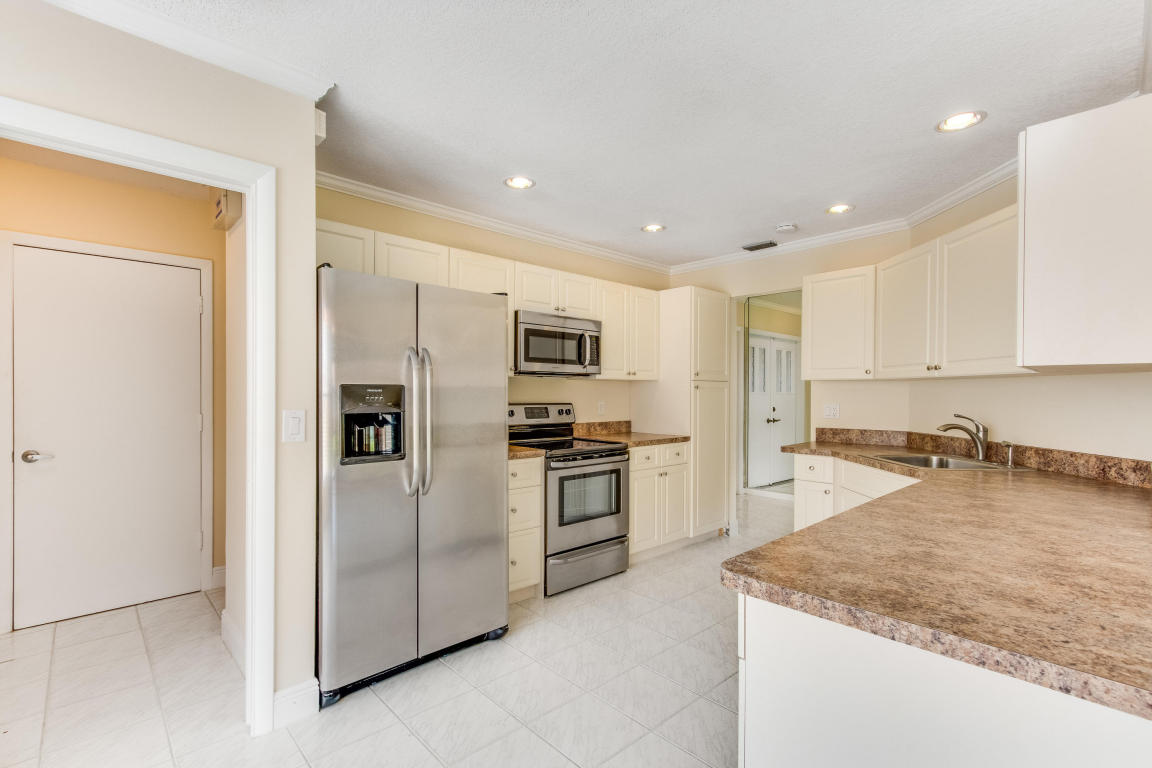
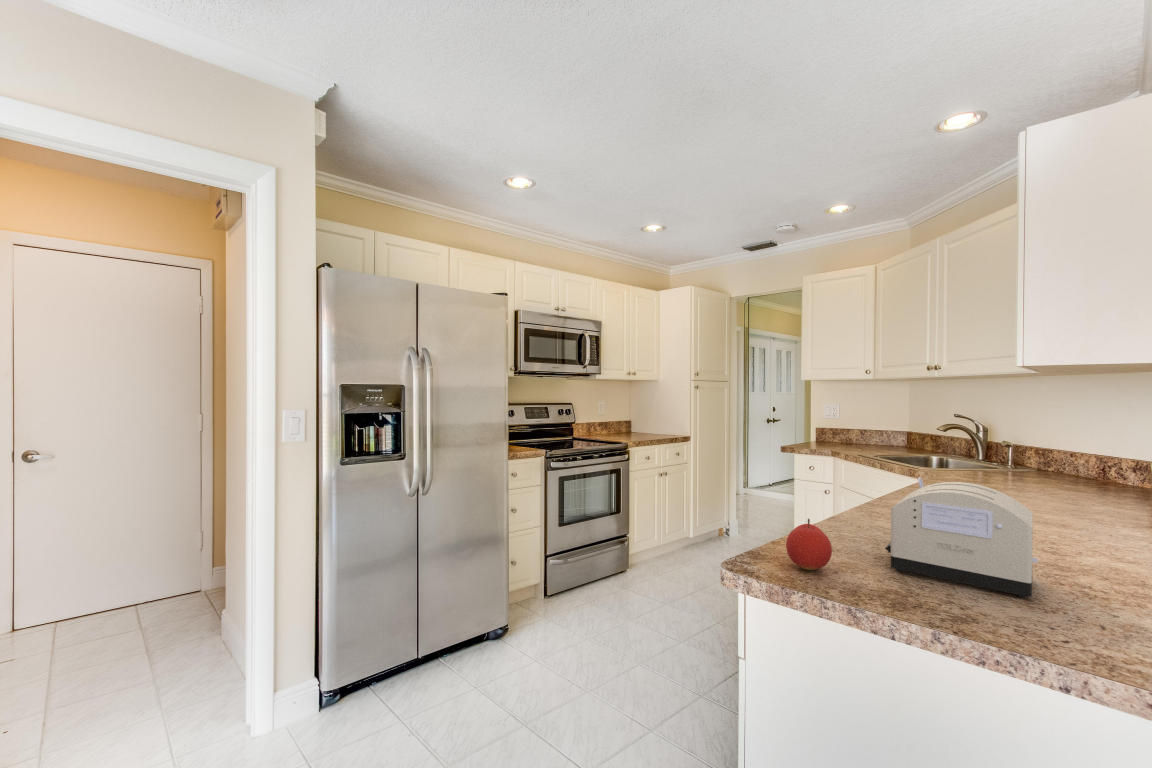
+ toaster [884,476,1038,599]
+ fruit [785,517,833,571]
